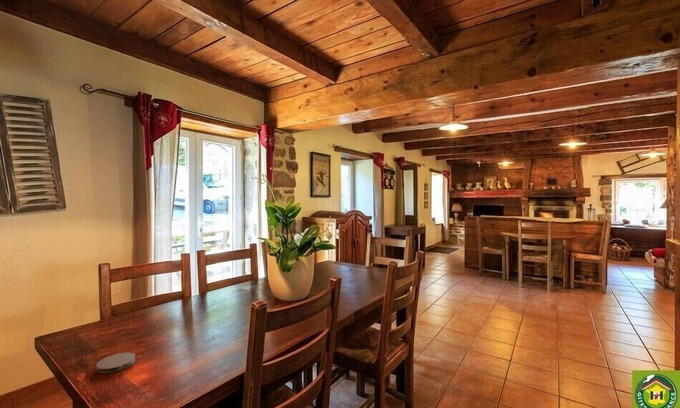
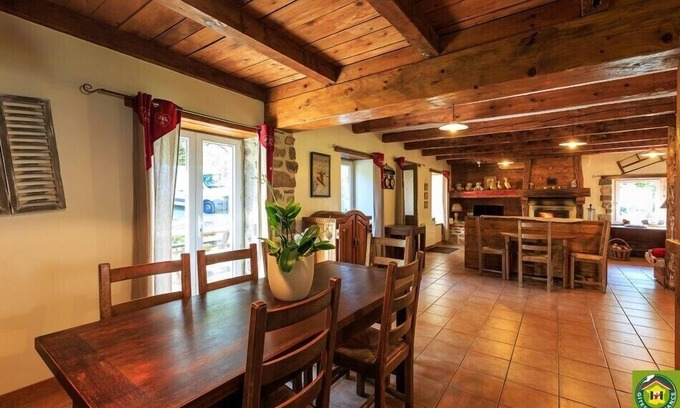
- coaster [95,352,136,374]
